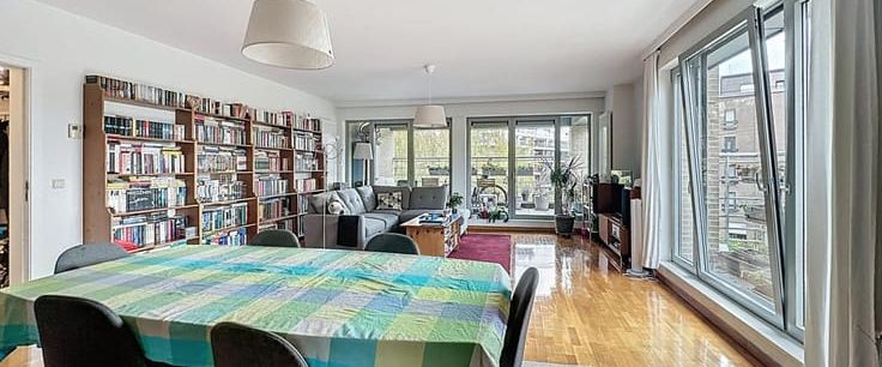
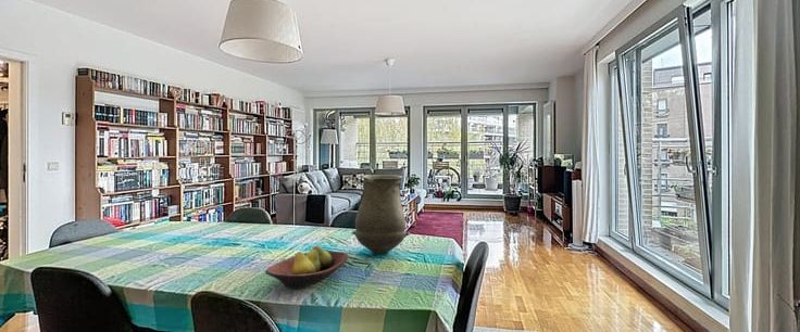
+ vase [351,174,411,255]
+ fruit bowl [265,245,350,290]
